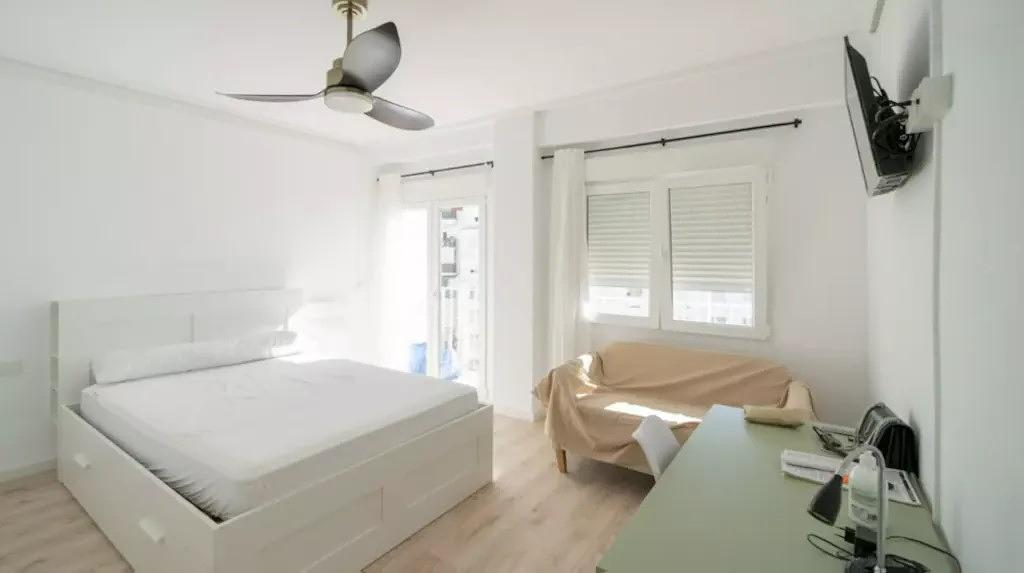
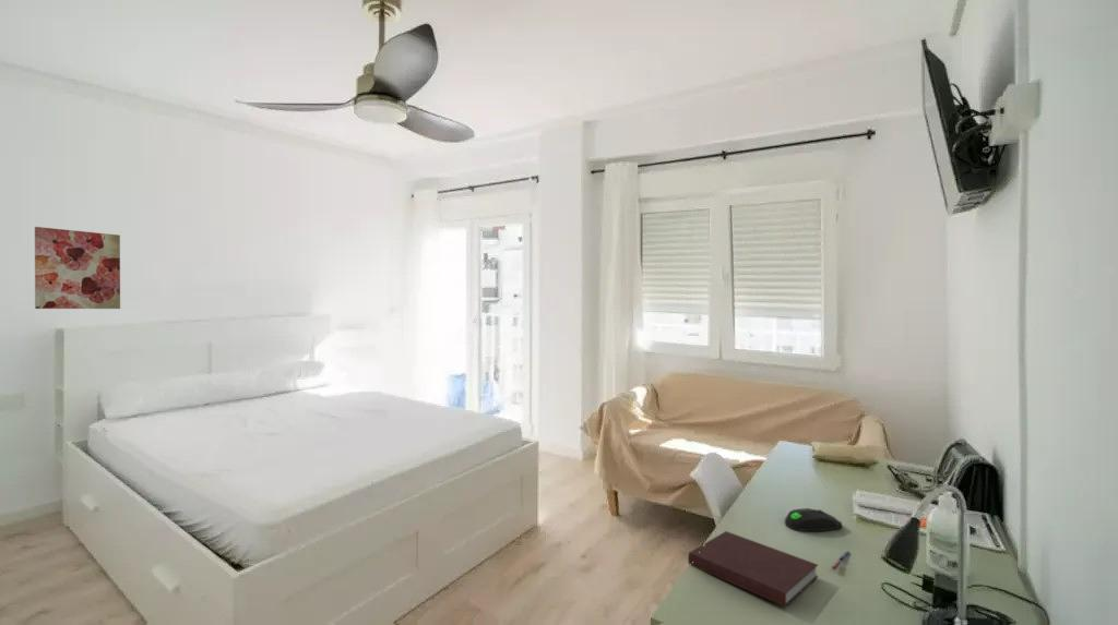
+ computer mouse [784,507,843,532]
+ notebook [687,530,819,608]
+ pen [830,550,851,570]
+ wall art [34,226,121,310]
